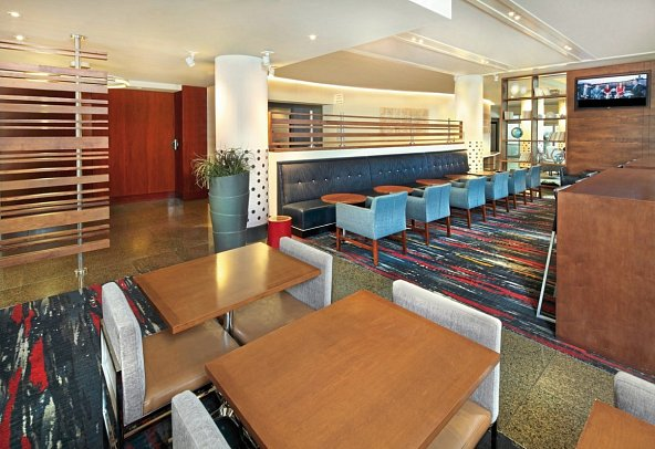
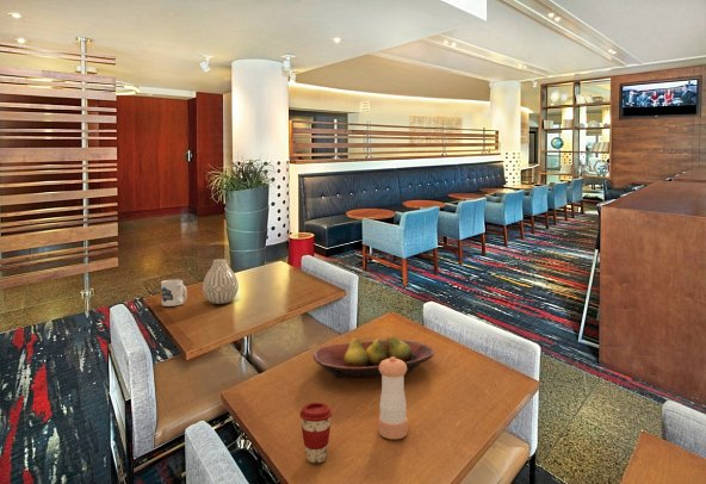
+ vase [202,259,240,305]
+ coffee cup [298,402,333,464]
+ mug [160,279,188,308]
+ pepper shaker [377,356,409,440]
+ fruit bowl [312,334,435,379]
